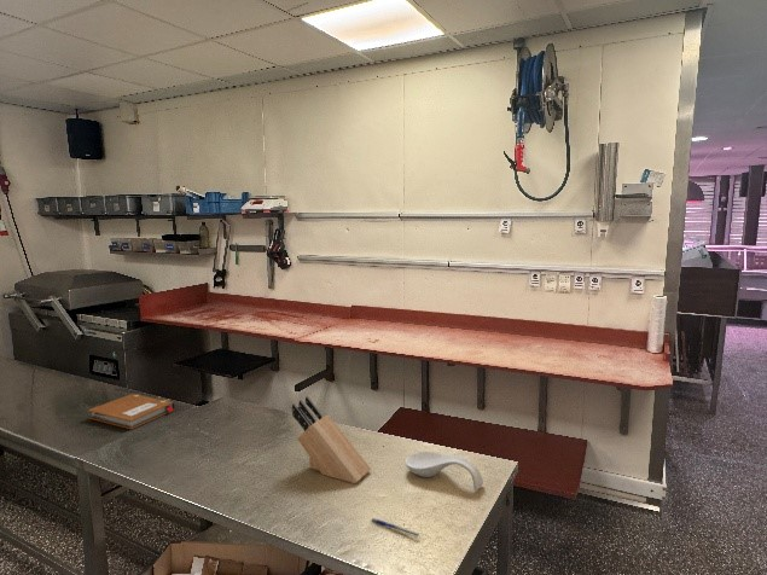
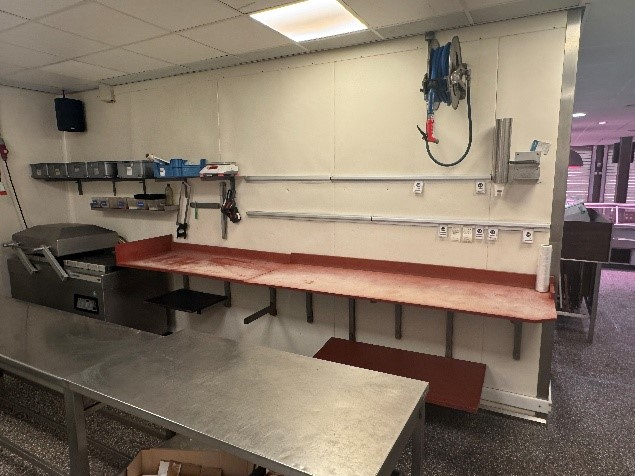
- notebook [87,393,176,430]
- spoon rest [403,451,484,492]
- knife block [291,395,372,484]
- pen [371,517,420,539]
